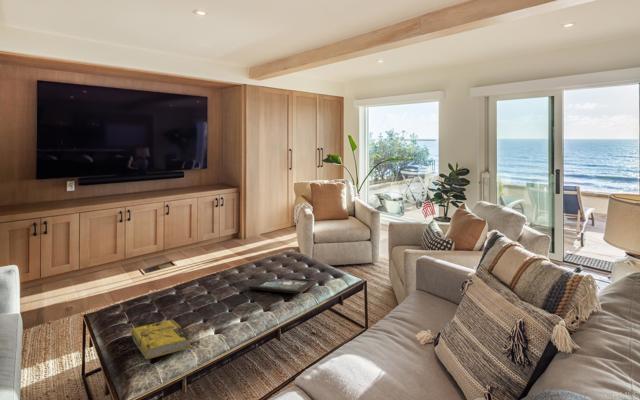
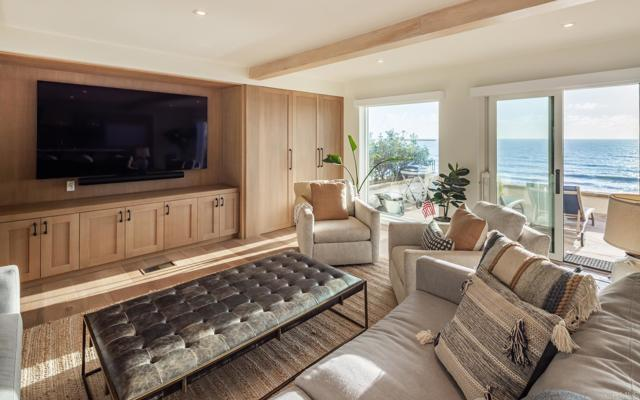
- book [130,318,194,360]
- decorative tray [248,277,318,295]
